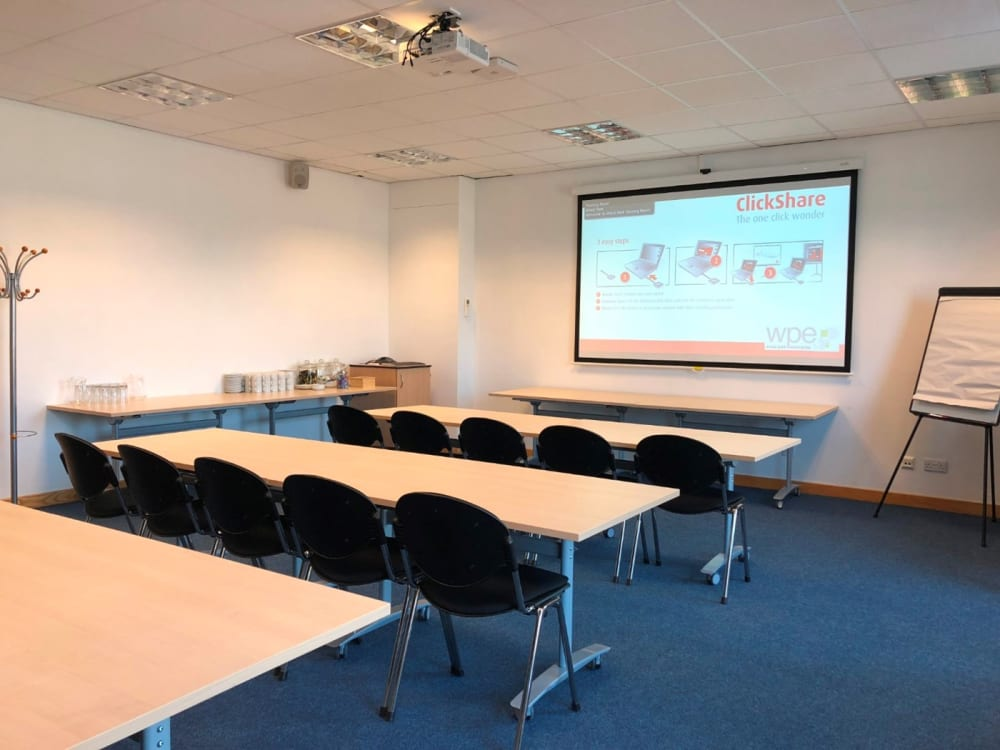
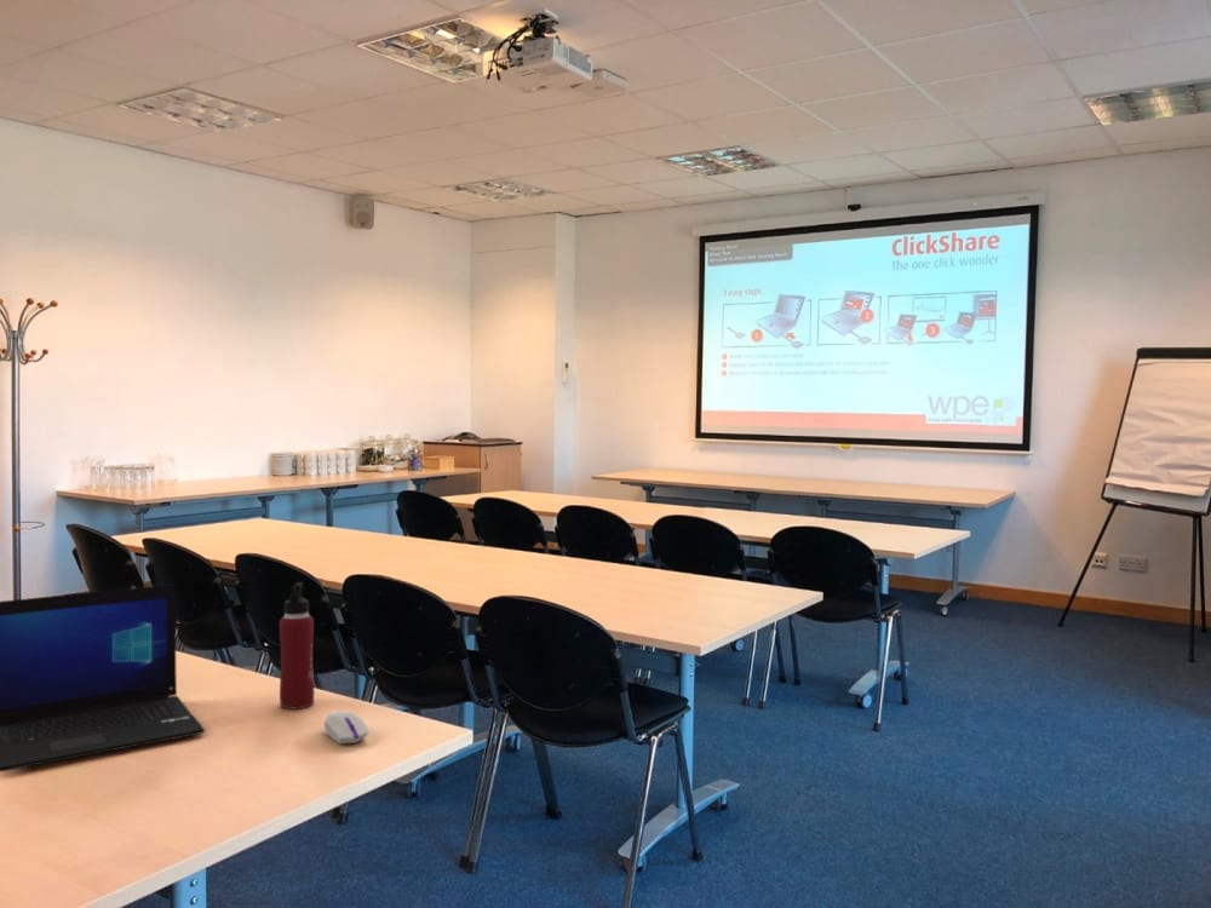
+ laptop [0,584,206,772]
+ computer mouse [323,709,369,745]
+ water bottle [279,581,316,711]
